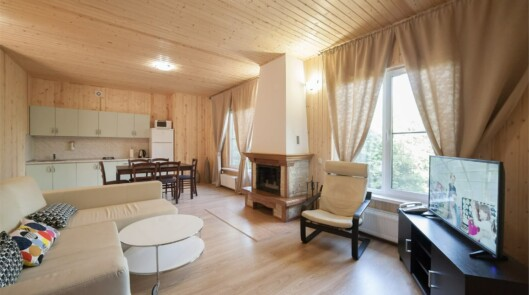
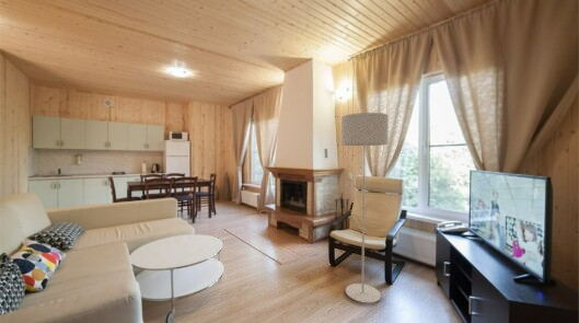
+ floor lamp [340,112,390,303]
